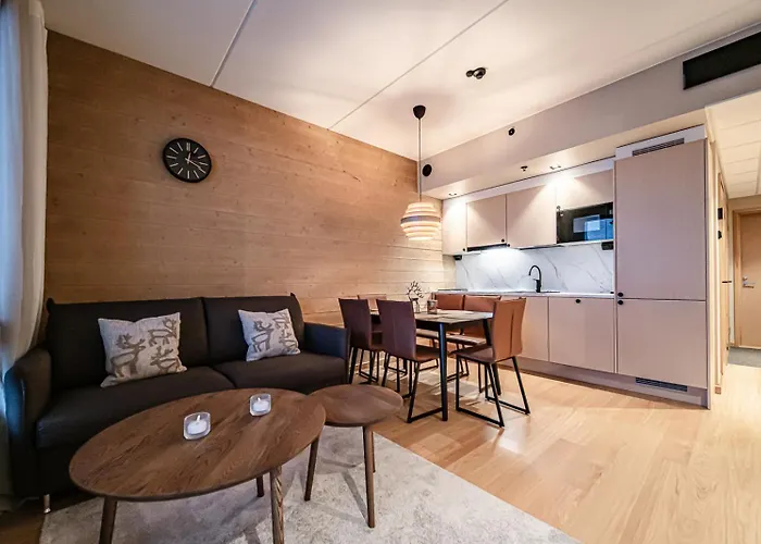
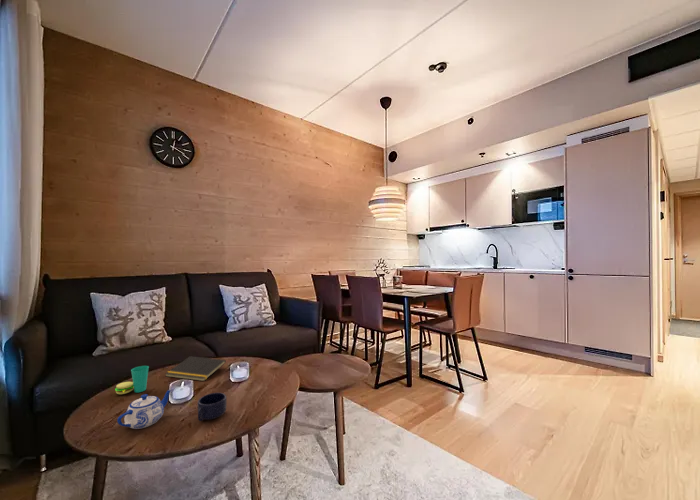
+ mug [197,392,227,422]
+ cup [114,365,150,395]
+ teapot [116,388,173,430]
+ notepad [164,355,227,382]
